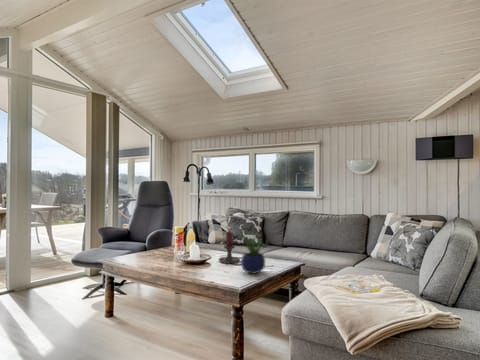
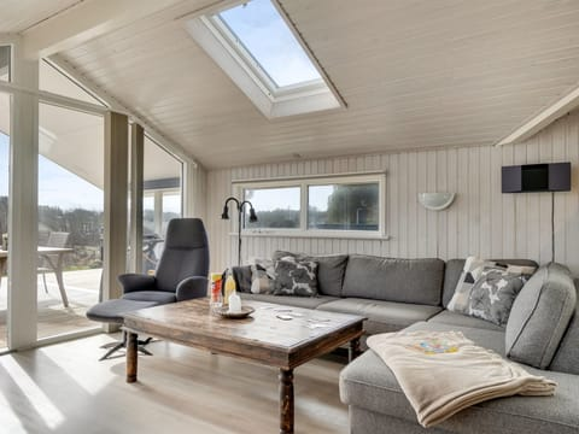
- candle holder [218,231,241,264]
- potted plant [240,232,270,275]
